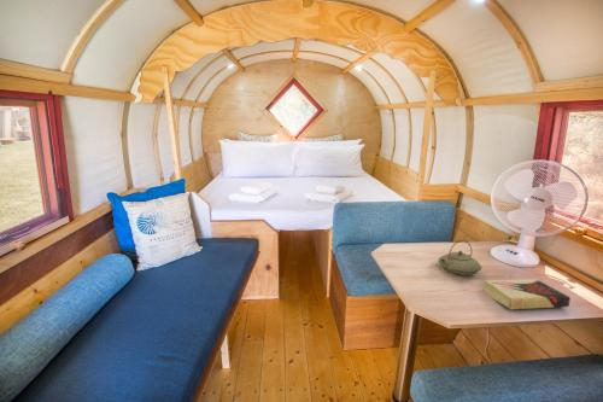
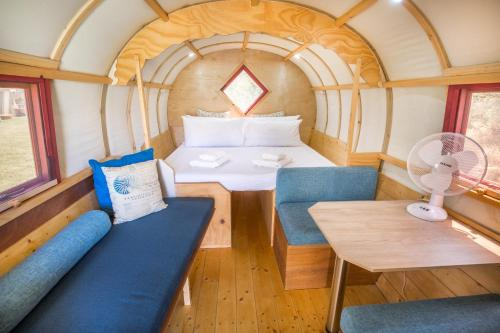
- teapot [437,239,482,276]
- book [482,278,572,310]
